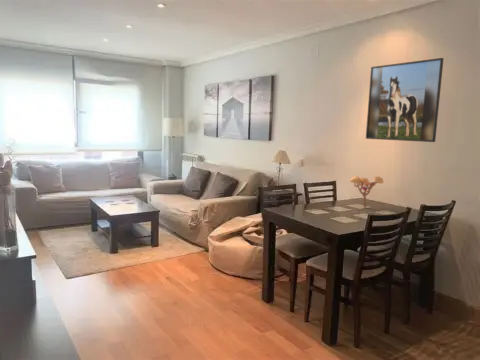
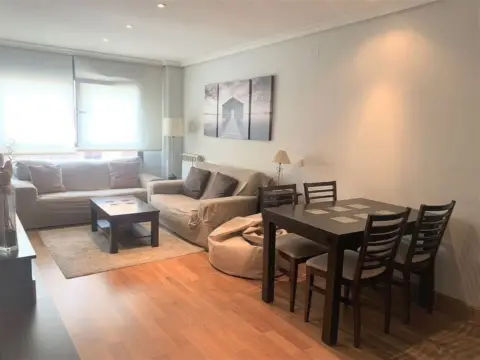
- flower [349,175,385,209]
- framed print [365,57,445,143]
